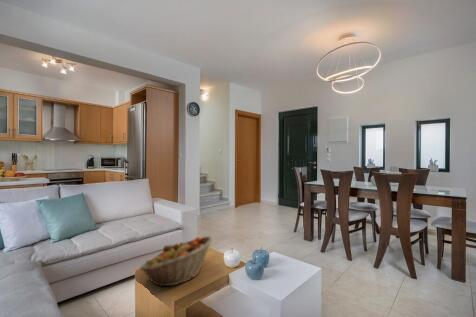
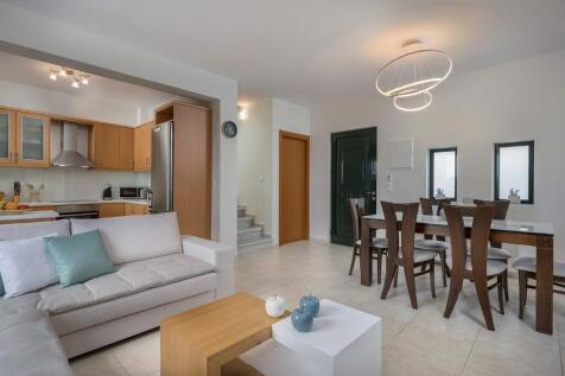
- fruit basket [139,235,213,288]
